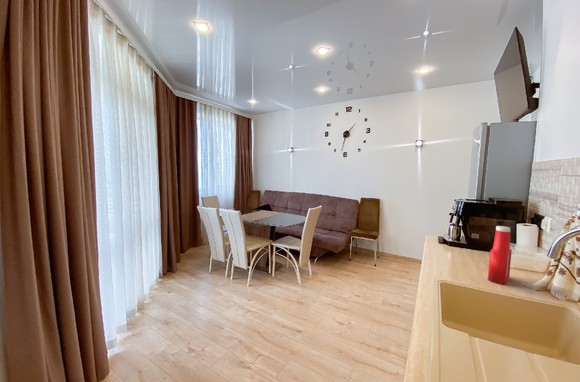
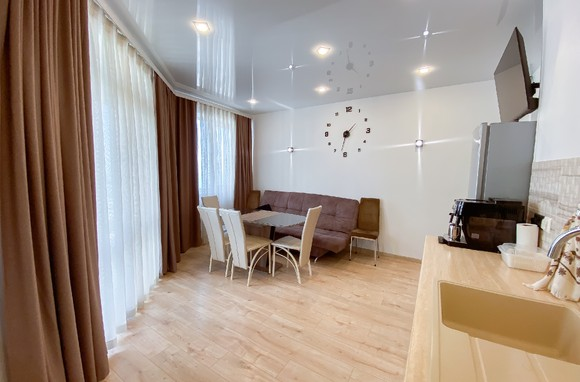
- soap bottle [487,225,513,285]
